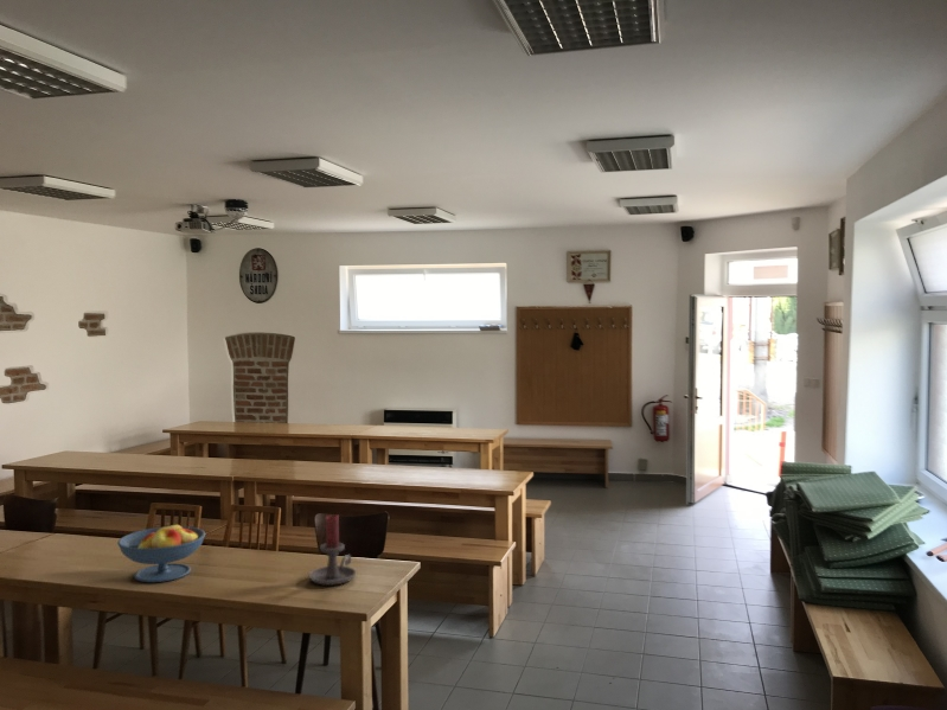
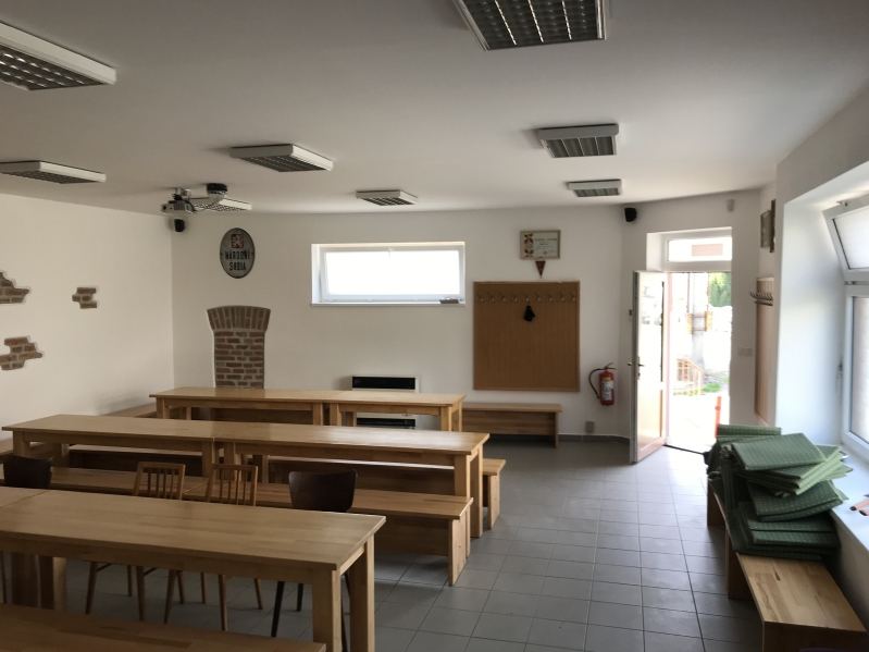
- fruit bowl [116,522,206,583]
- candle holder [308,513,357,587]
